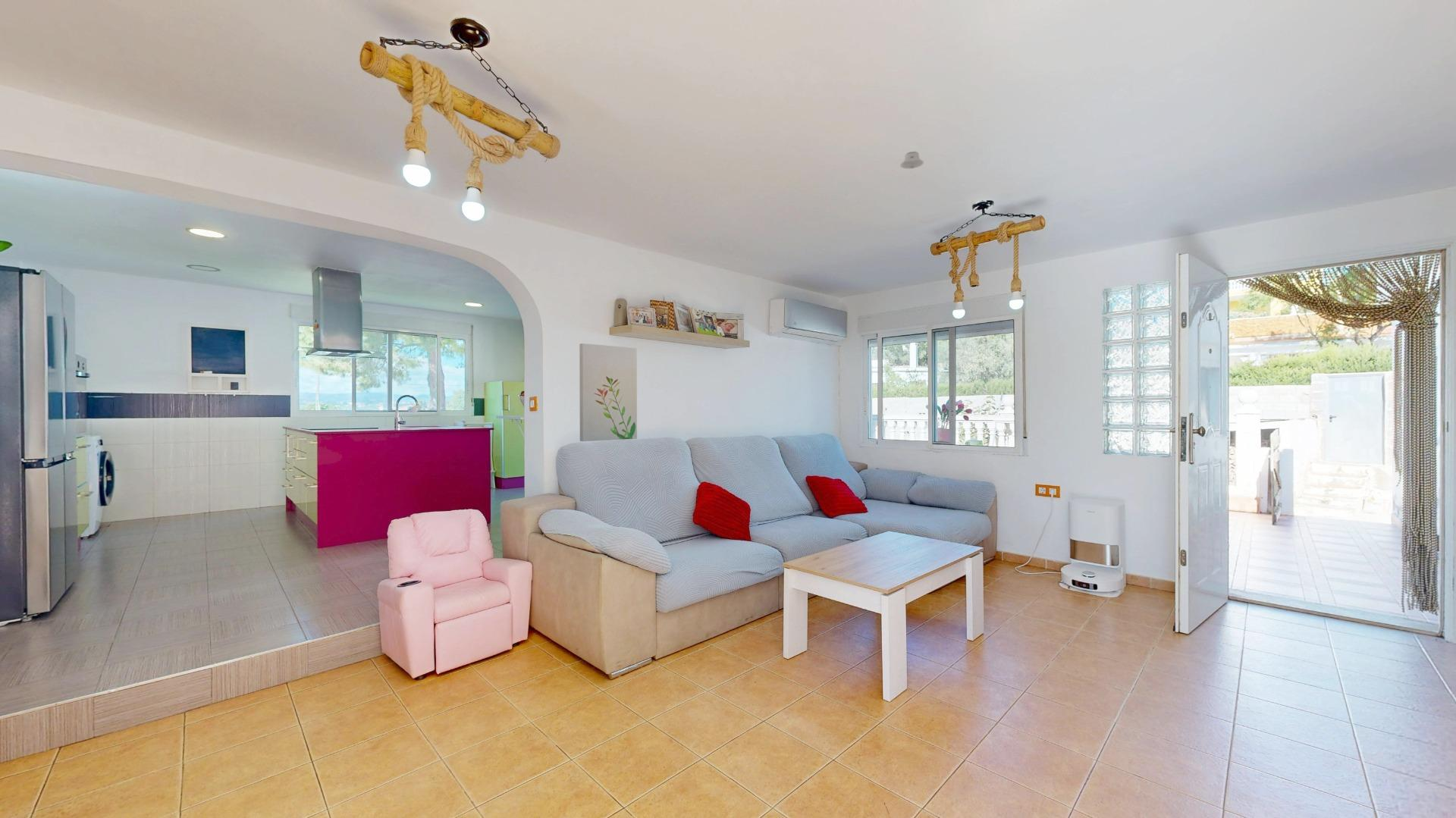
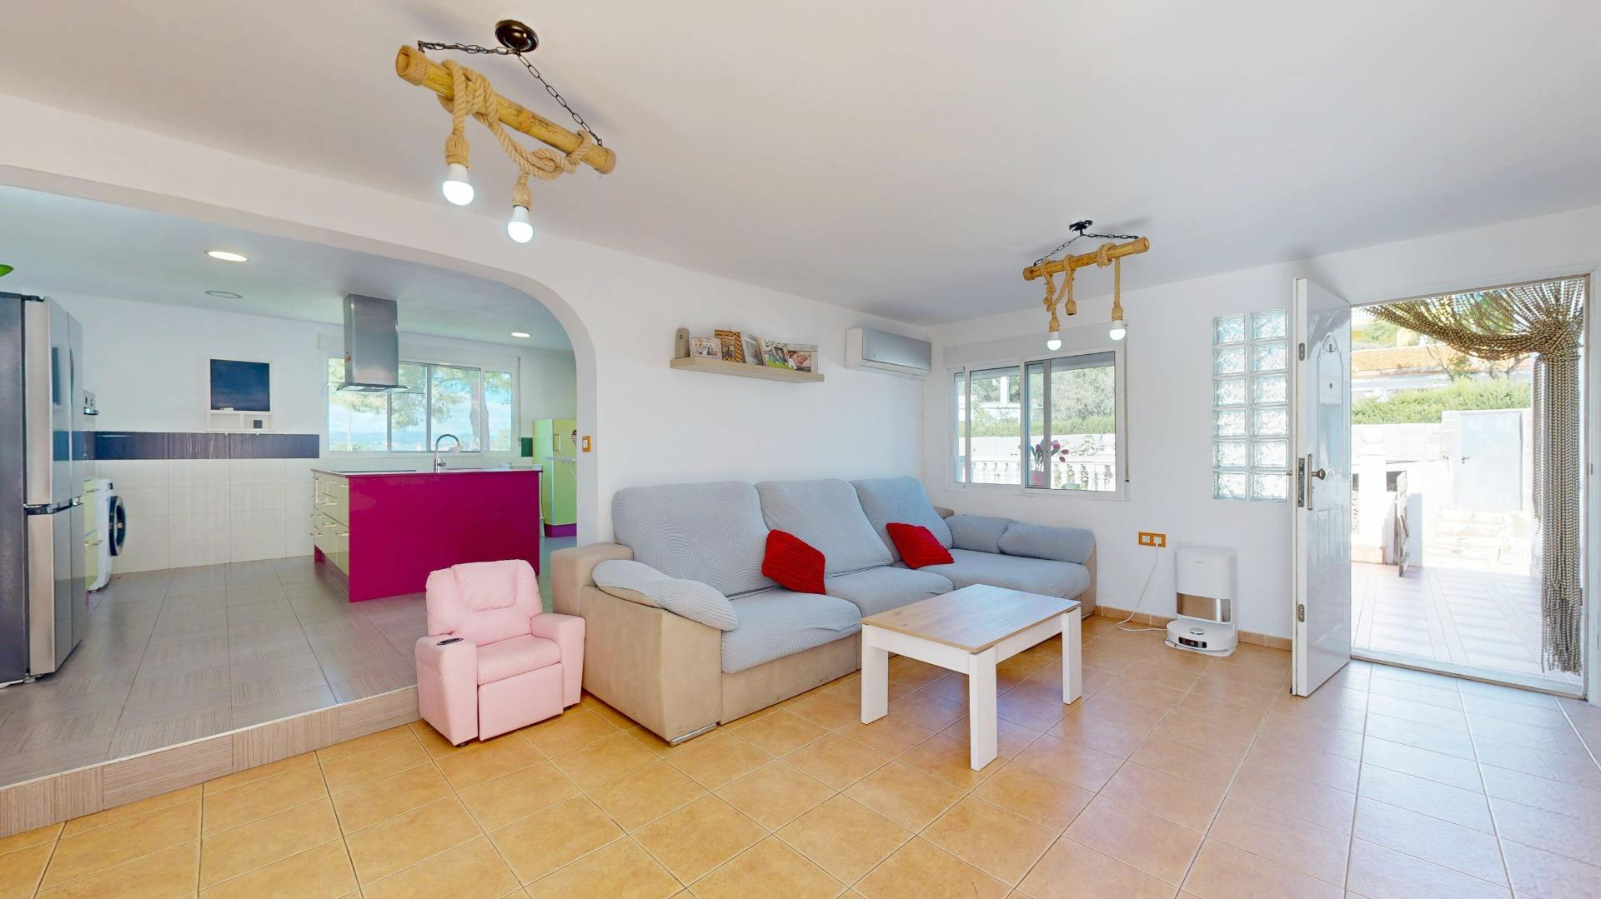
- recessed light [899,151,924,170]
- wall art [579,343,638,442]
